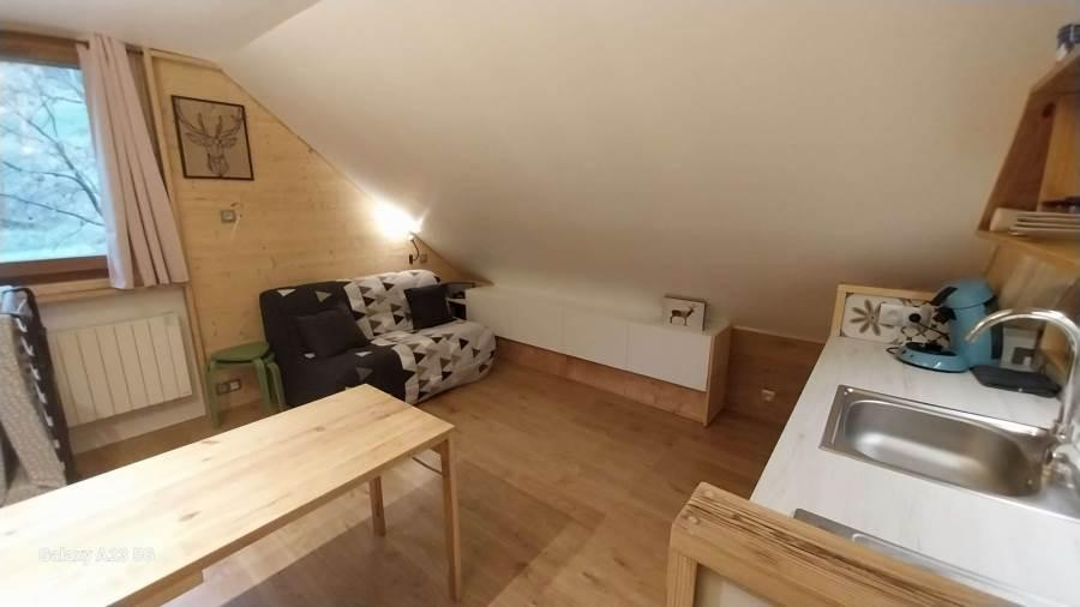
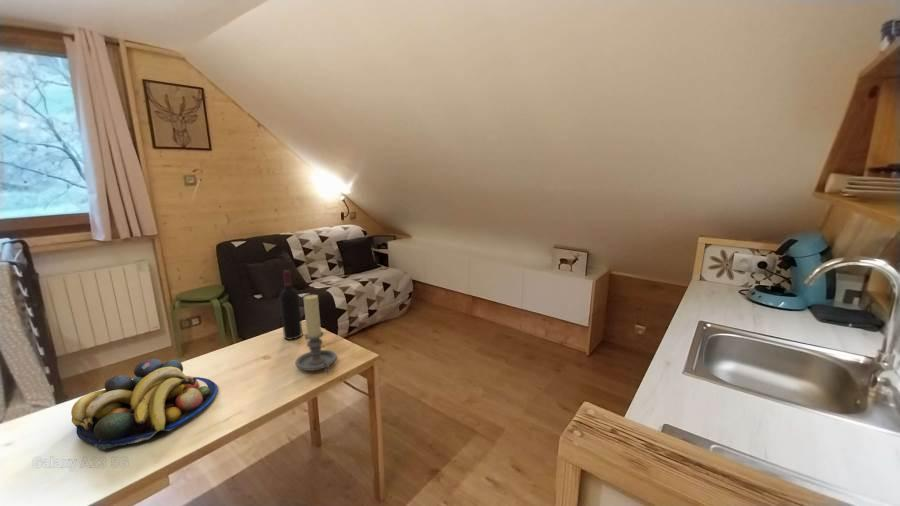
+ wine bottle [279,269,303,341]
+ fruit bowl [70,358,219,450]
+ candle holder [294,294,338,374]
